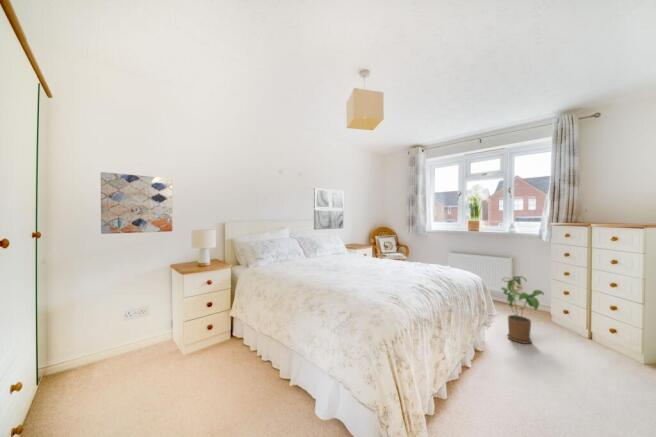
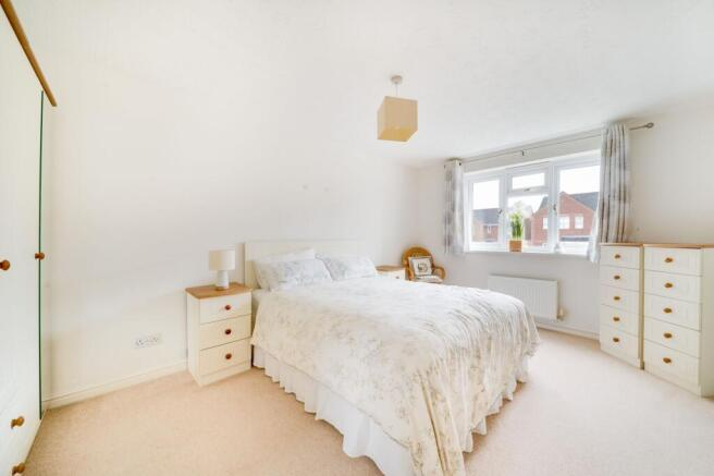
- wall art [313,187,344,231]
- wall art [100,171,173,235]
- house plant [500,275,545,345]
